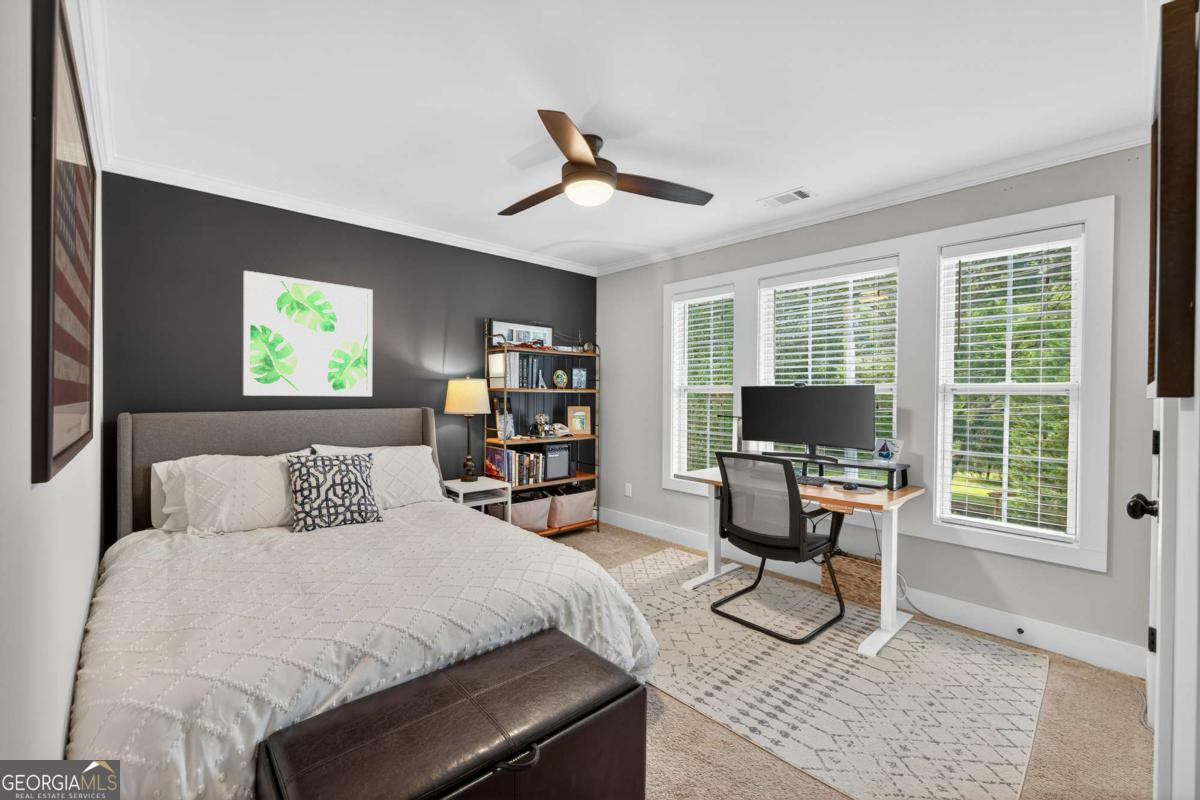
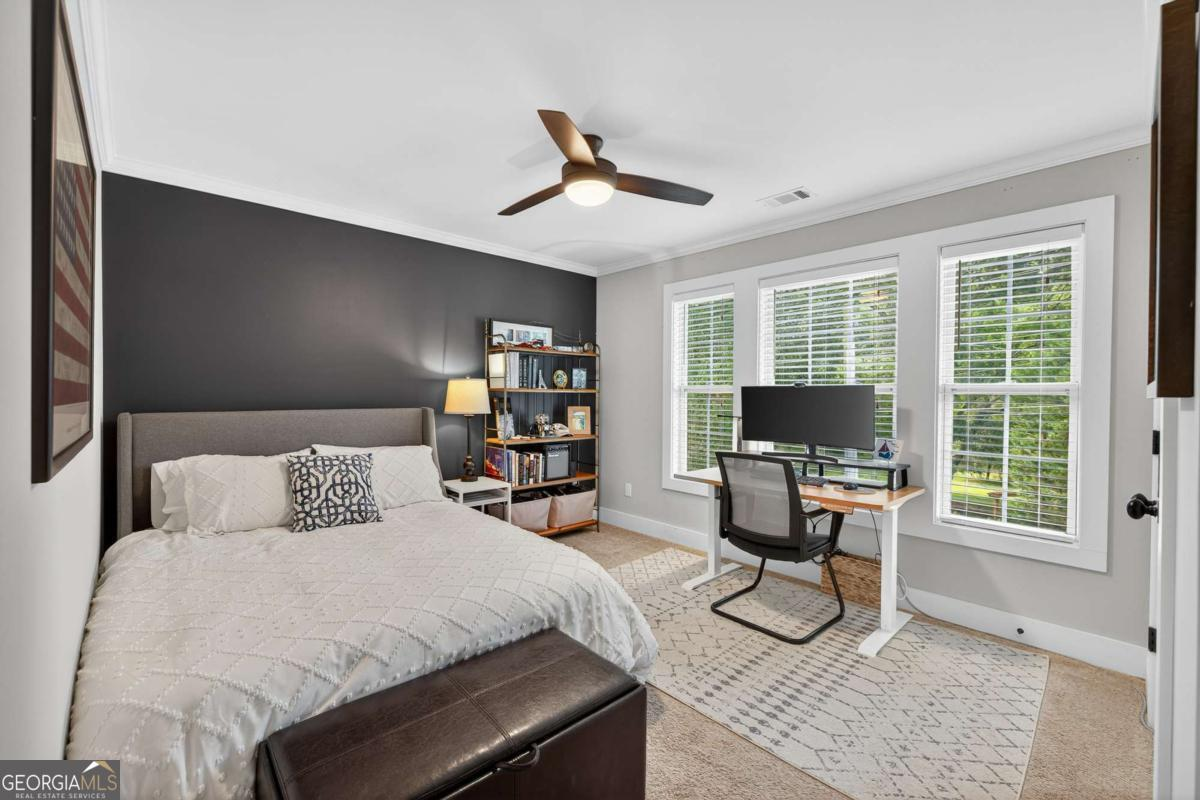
- wall art [242,270,374,397]
